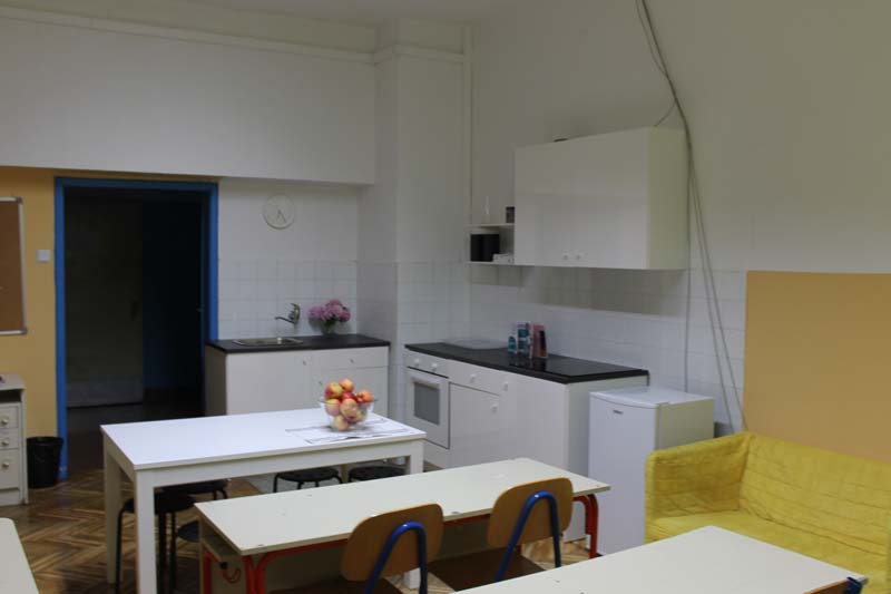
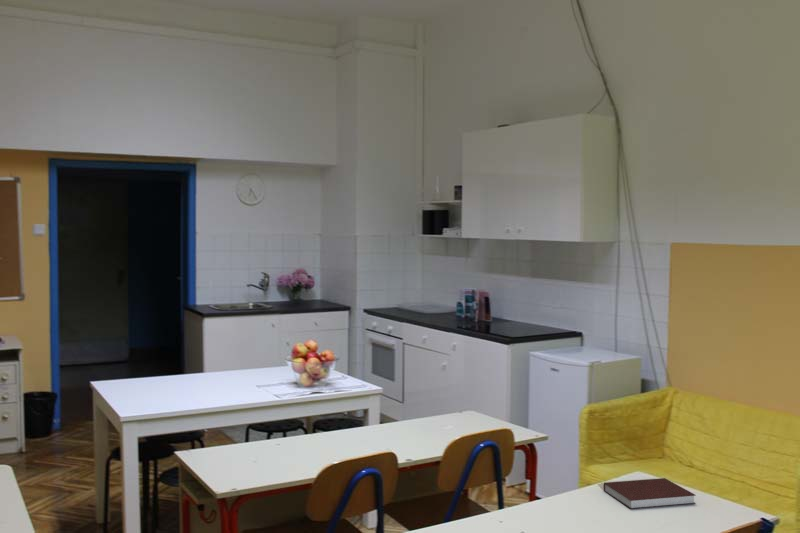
+ notebook [603,477,697,510]
